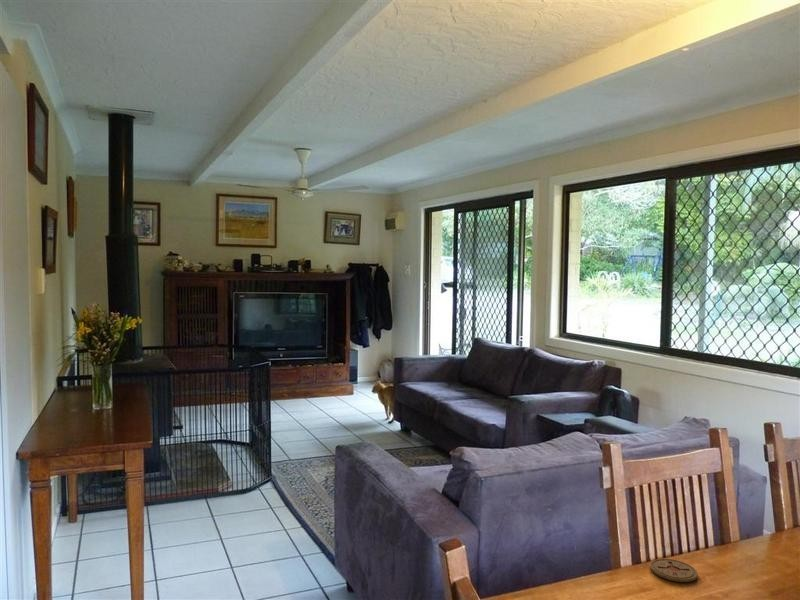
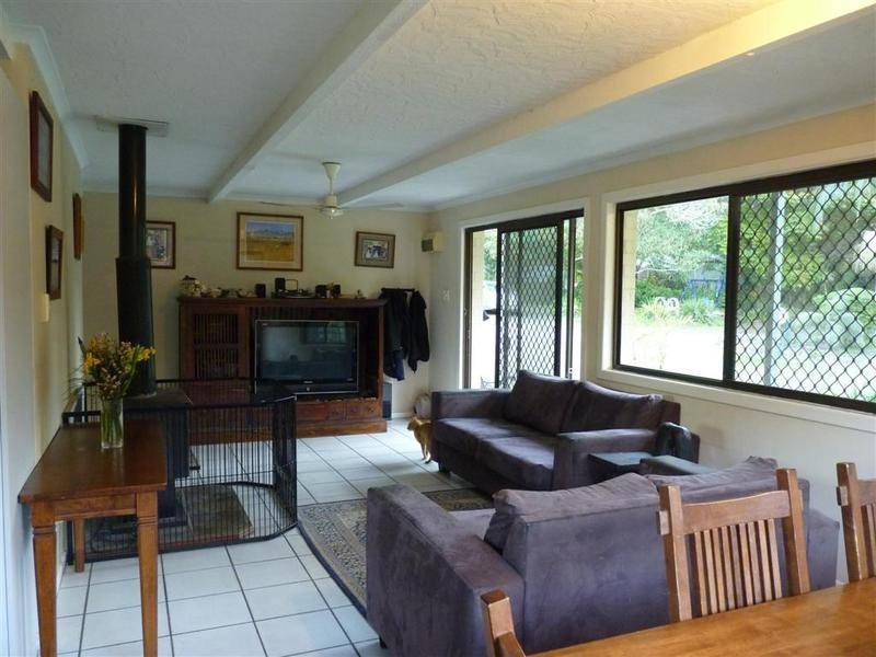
- coaster [649,558,699,583]
